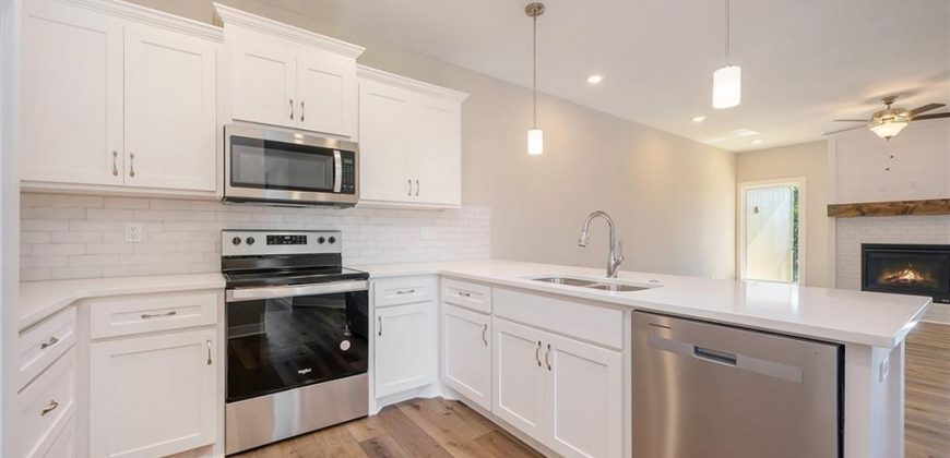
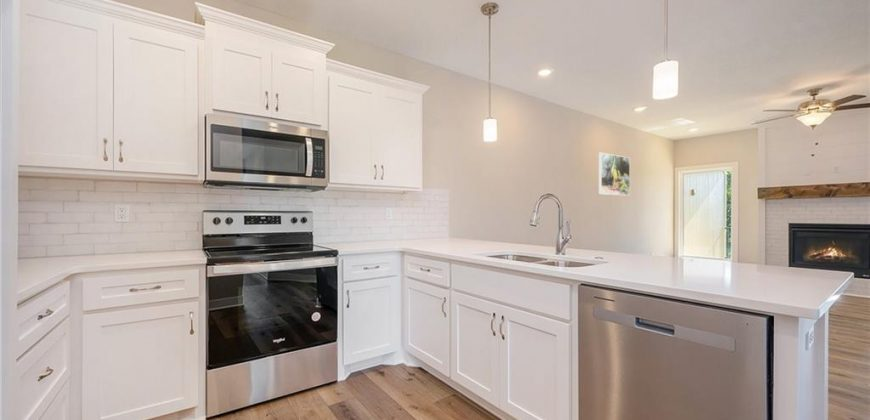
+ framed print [598,152,631,197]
